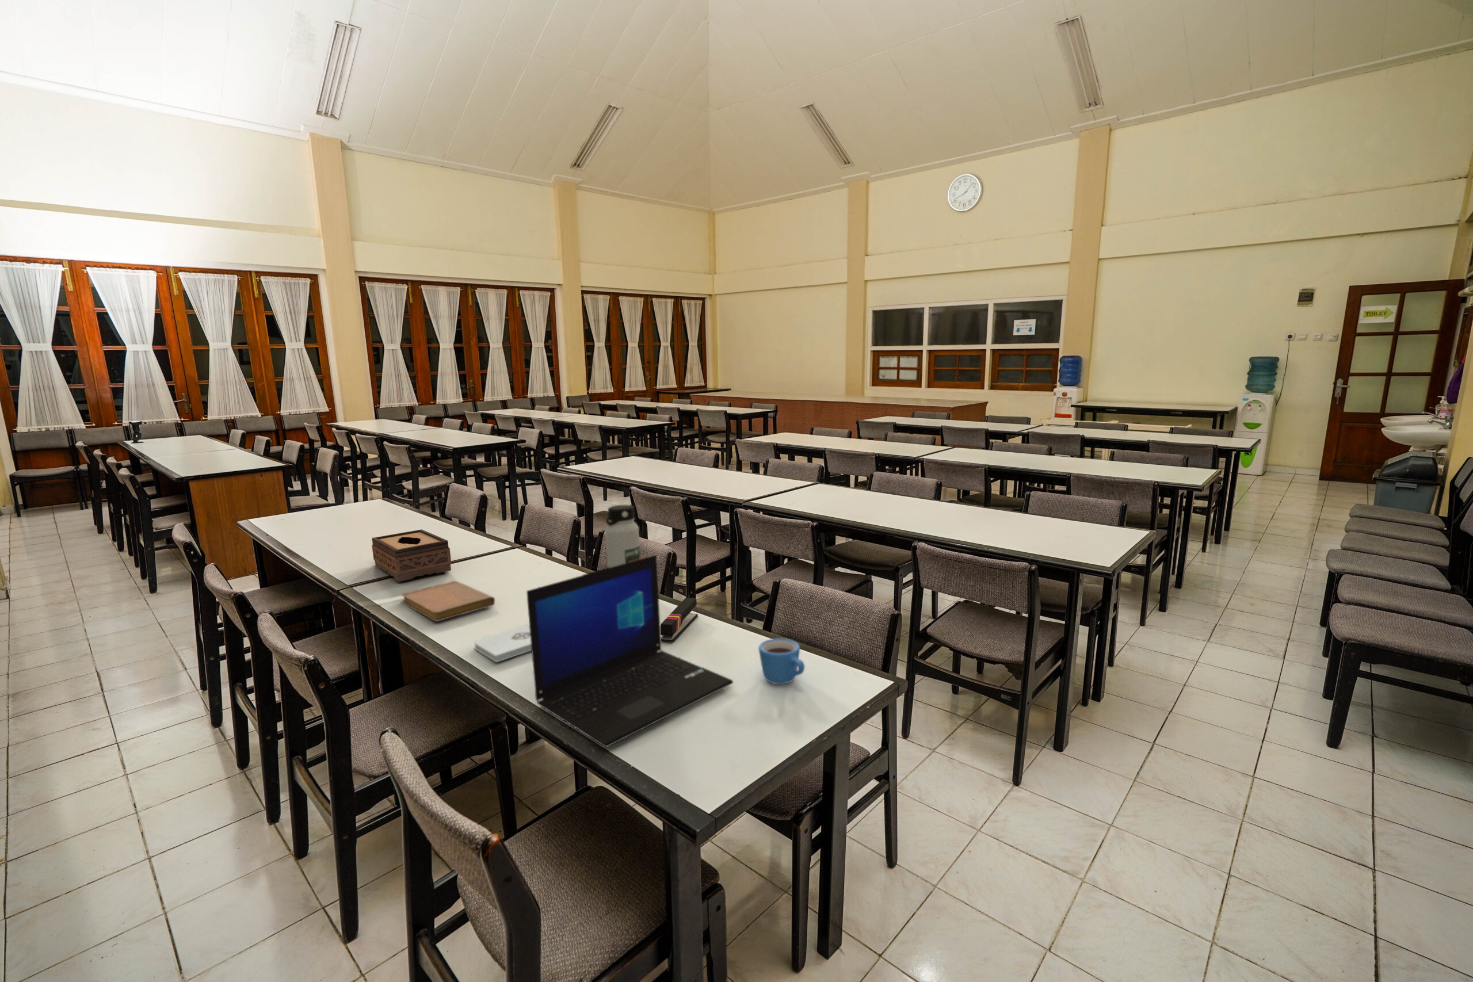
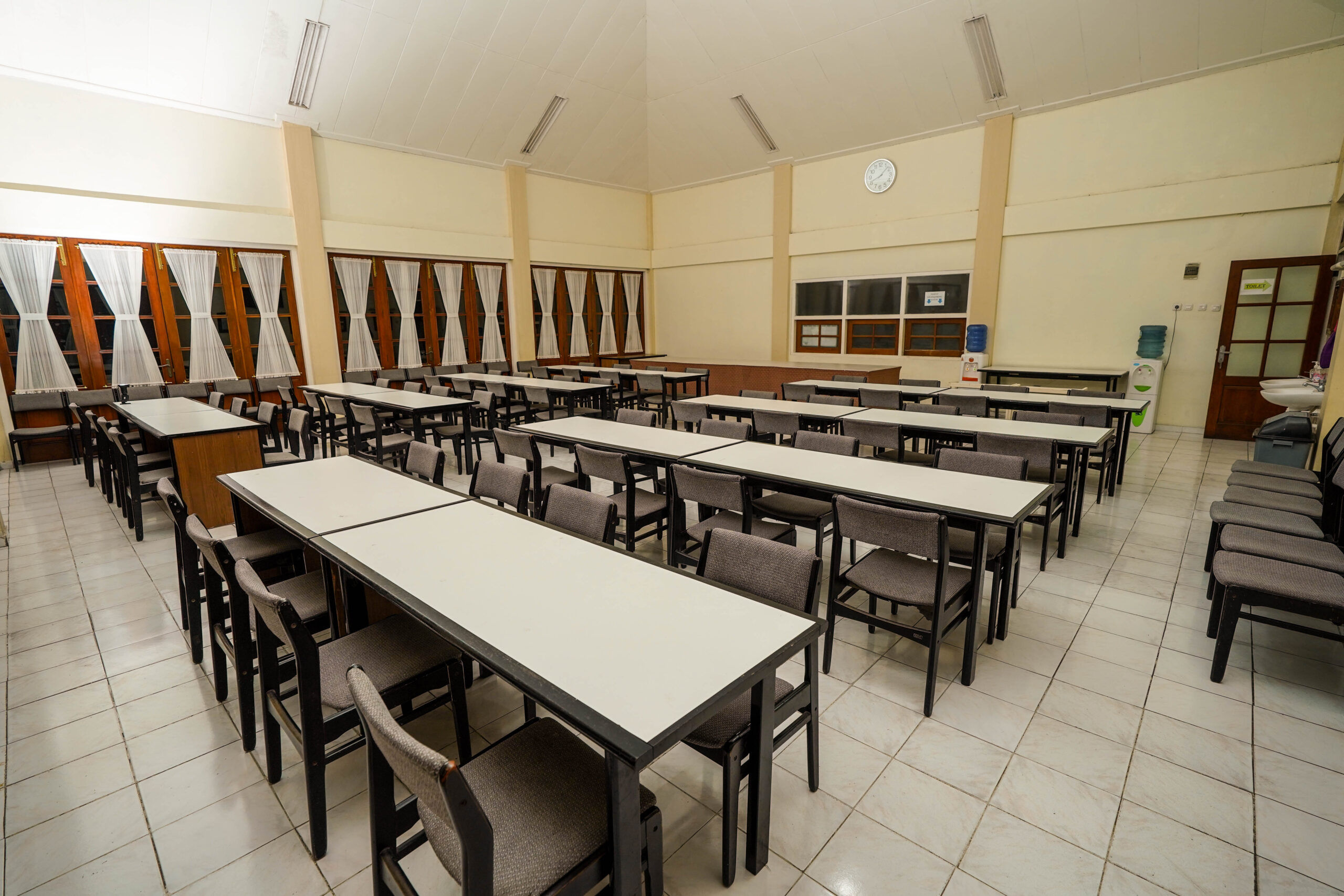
- notebook [400,581,495,623]
- laptop [526,553,733,747]
- mug [757,638,804,685]
- tissue box [372,528,452,582]
- water bottle [605,504,641,568]
- notepad [473,624,532,663]
- stapler [661,597,698,642]
